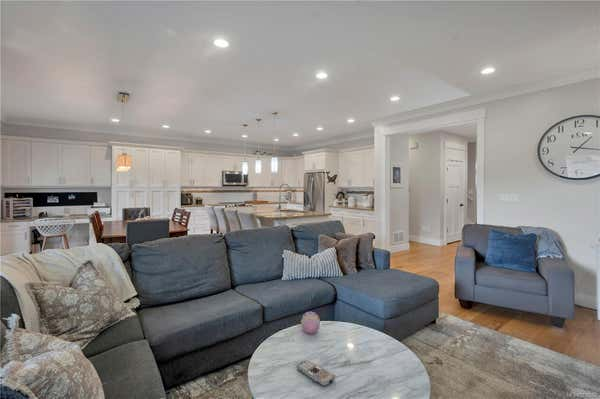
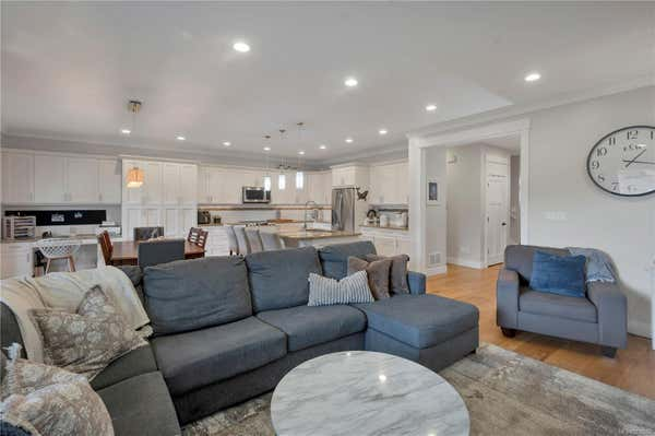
- remote control [296,360,336,387]
- decorative egg [300,311,321,335]
